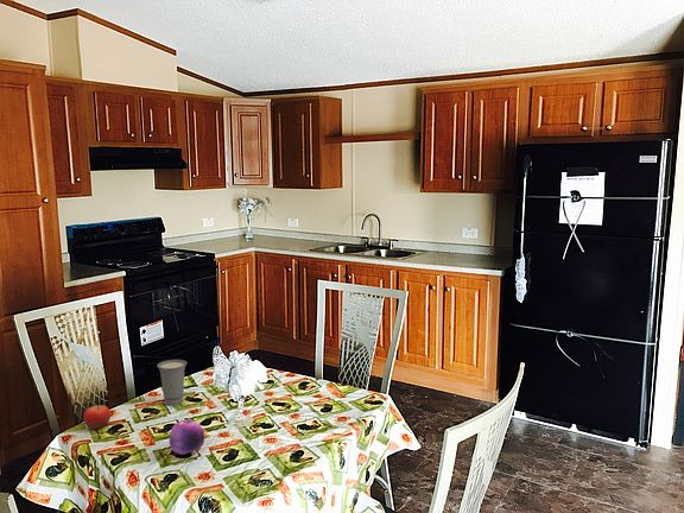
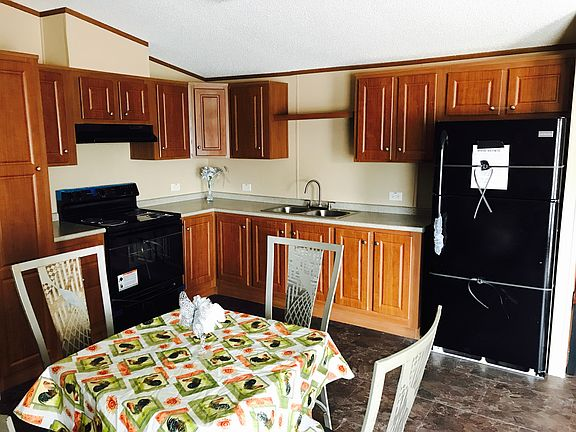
- cup [156,359,188,406]
- fruit [169,418,205,456]
- fruit [82,404,112,430]
